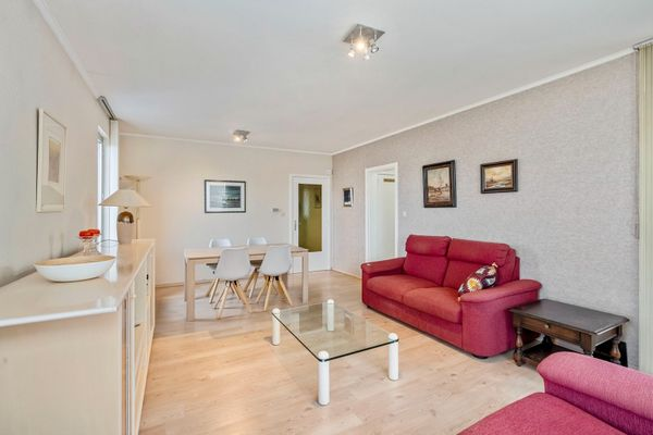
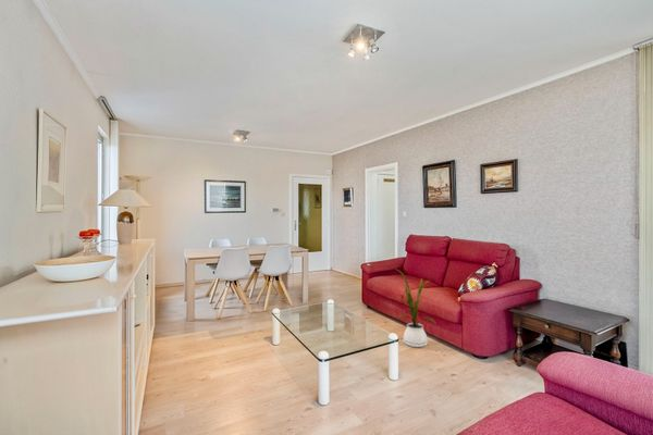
+ house plant [396,269,436,348]
